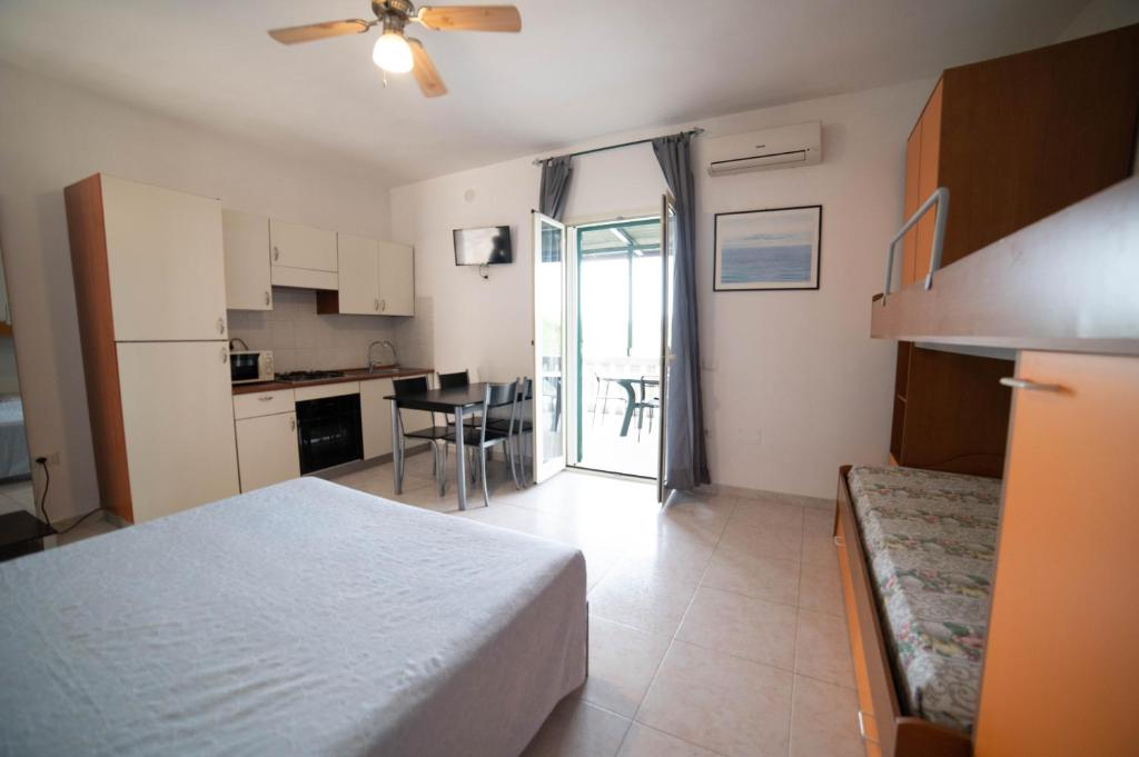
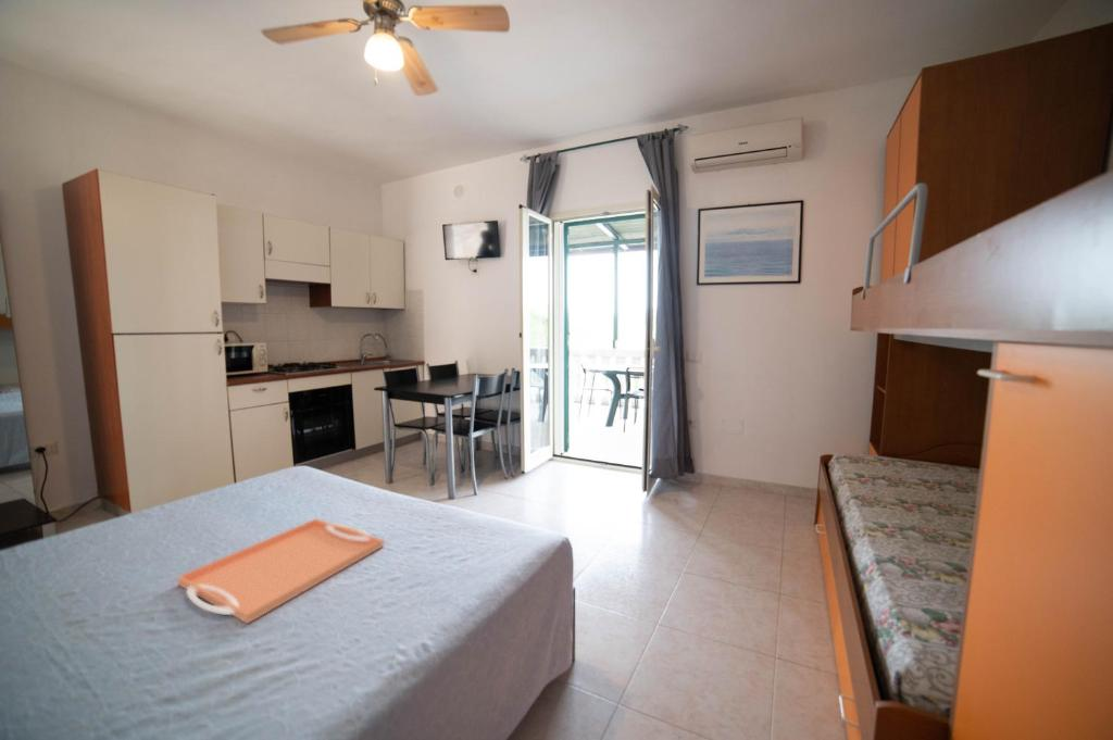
+ serving tray [176,517,385,625]
